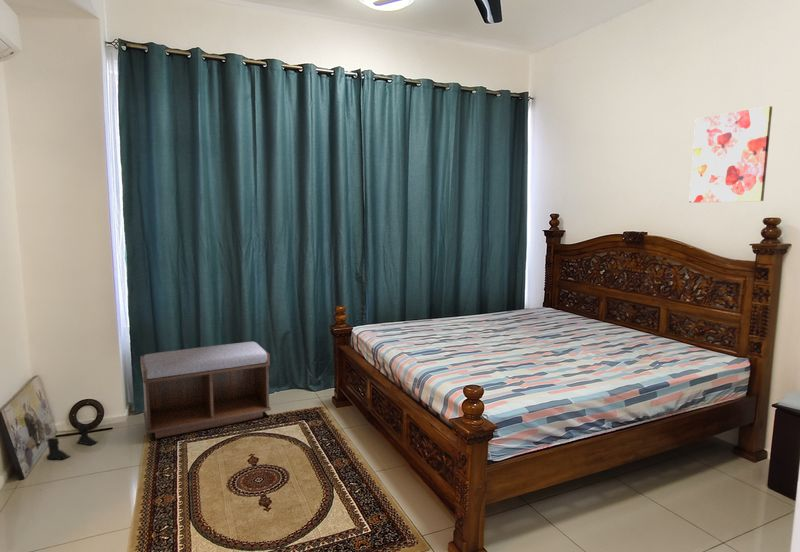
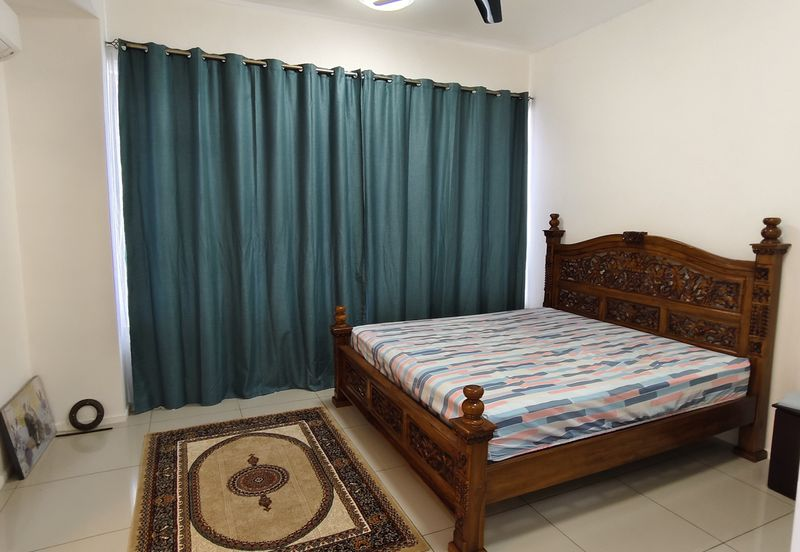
- boots [46,424,99,461]
- bench [139,341,272,439]
- wall art [688,105,773,204]
